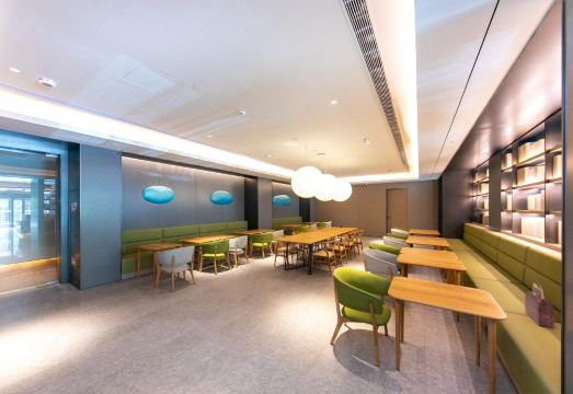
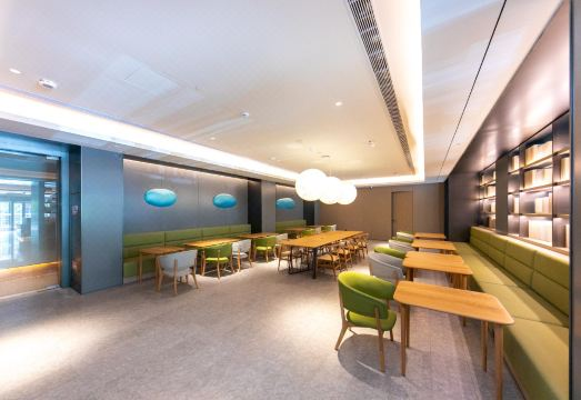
- handbag [524,281,555,329]
